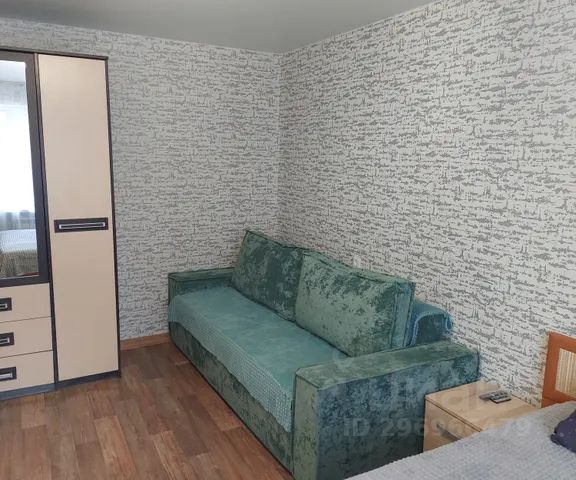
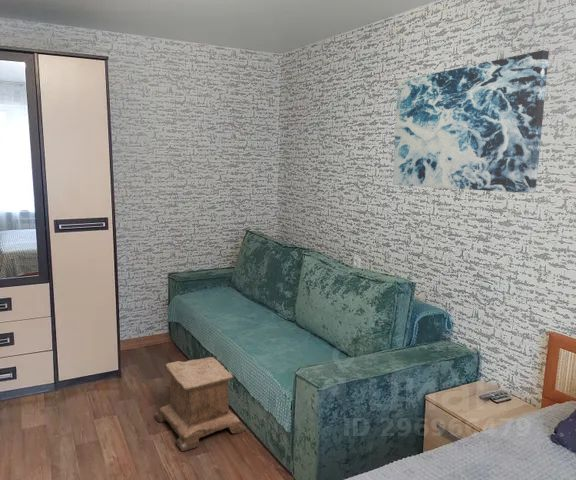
+ wall art [392,49,550,194]
+ stool [153,356,246,452]
